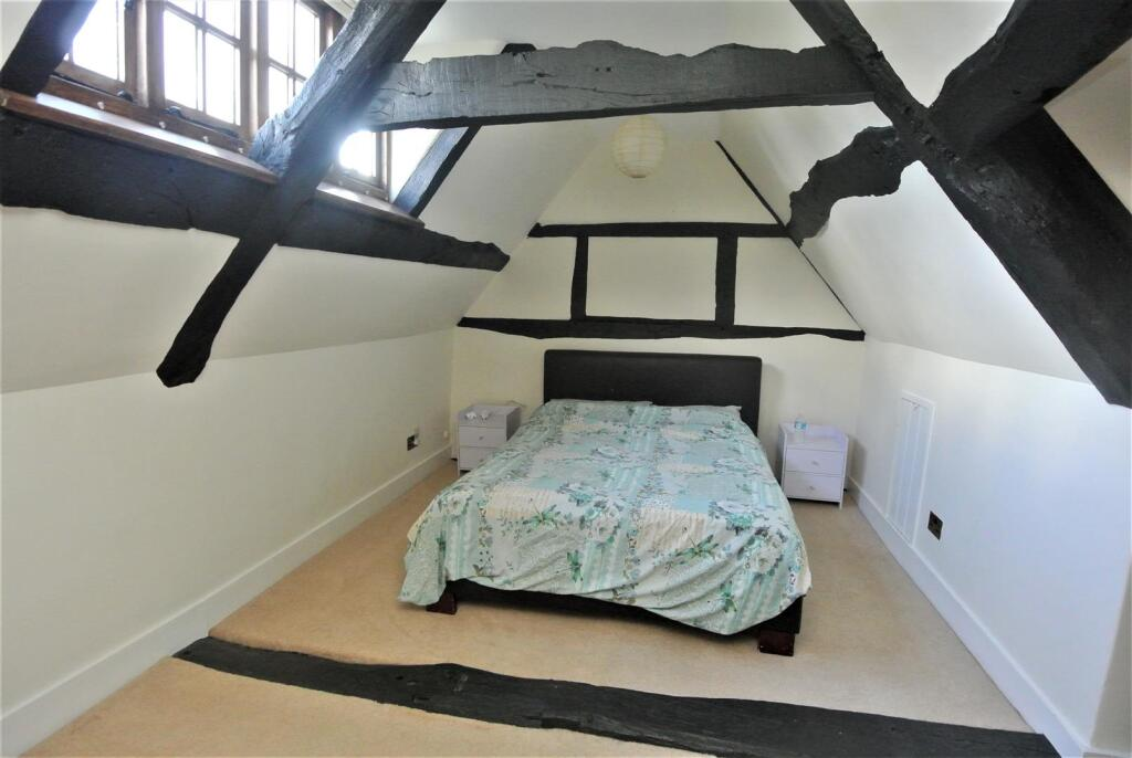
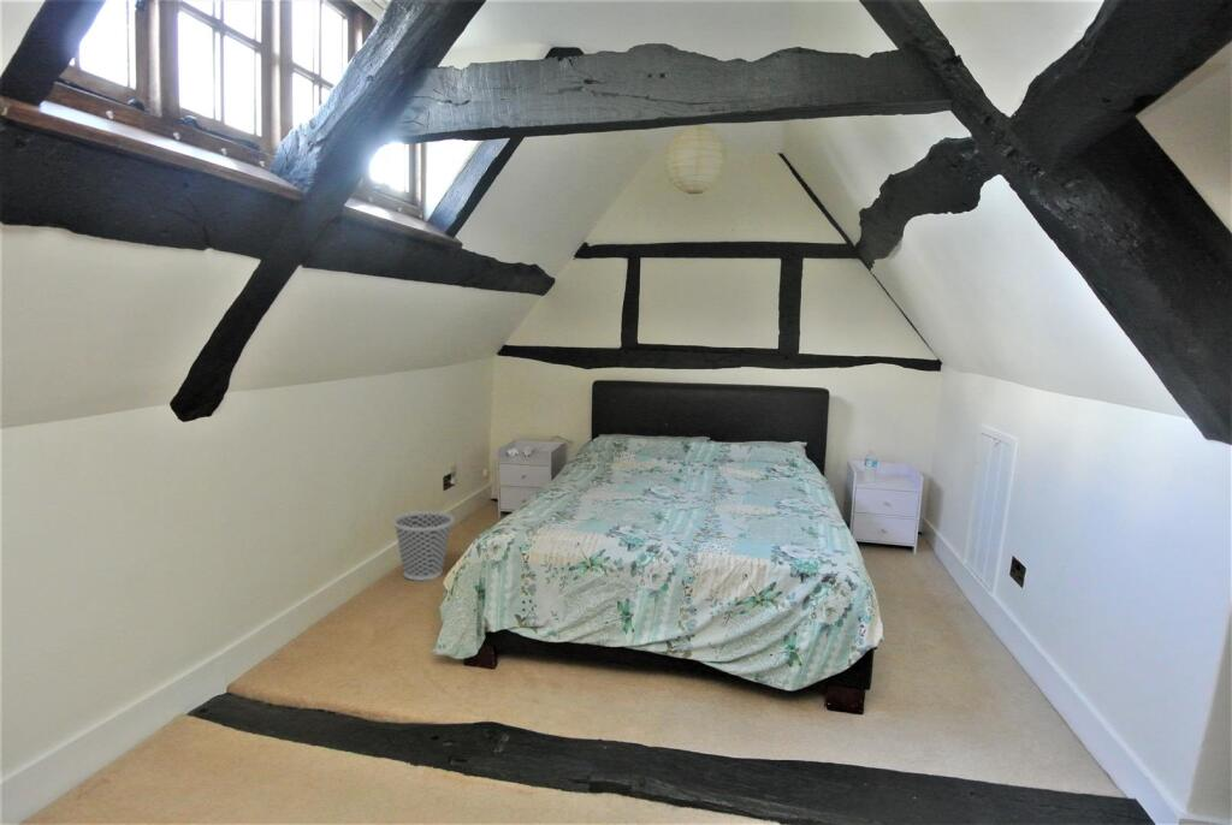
+ wastebasket [392,510,455,582]
